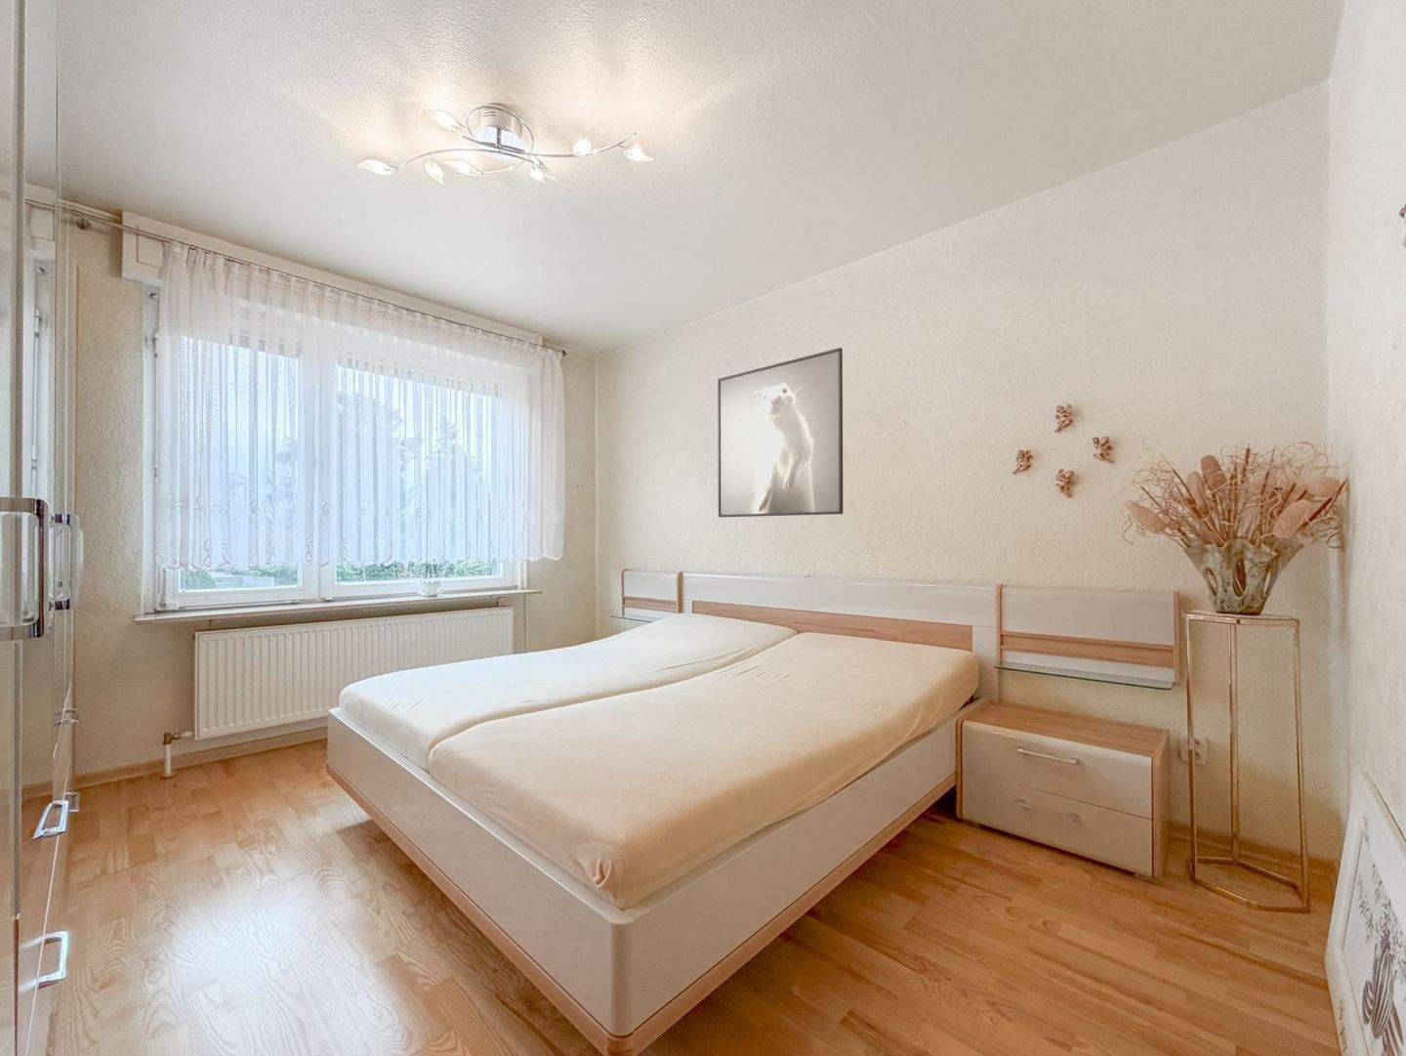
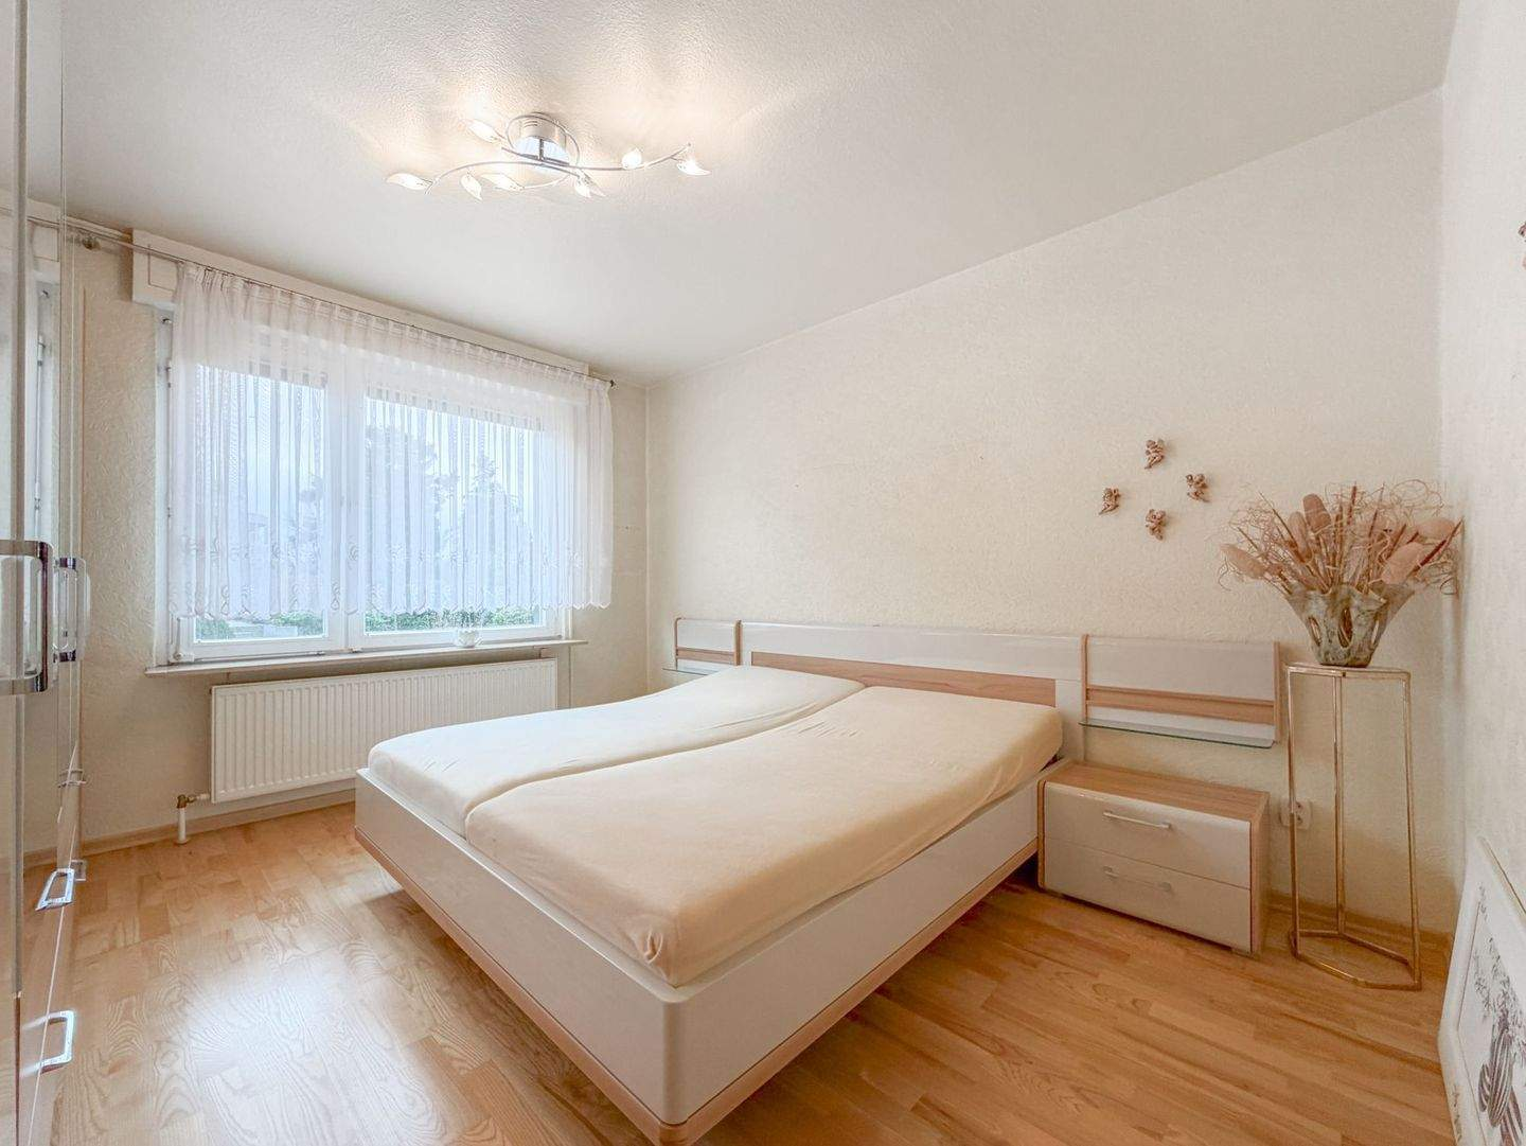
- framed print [716,347,844,518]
